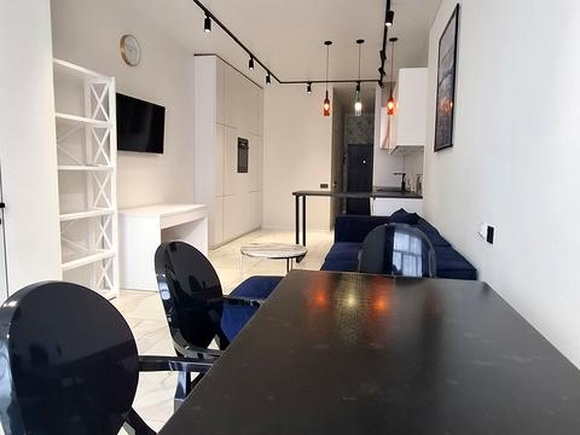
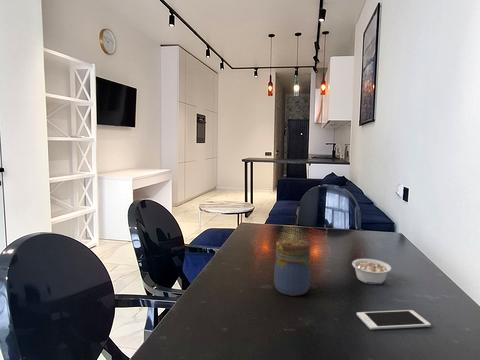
+ legume [351,258,392,285]
+ jar [273,238,311,296]
+ cell phone [356,309,432,331]
